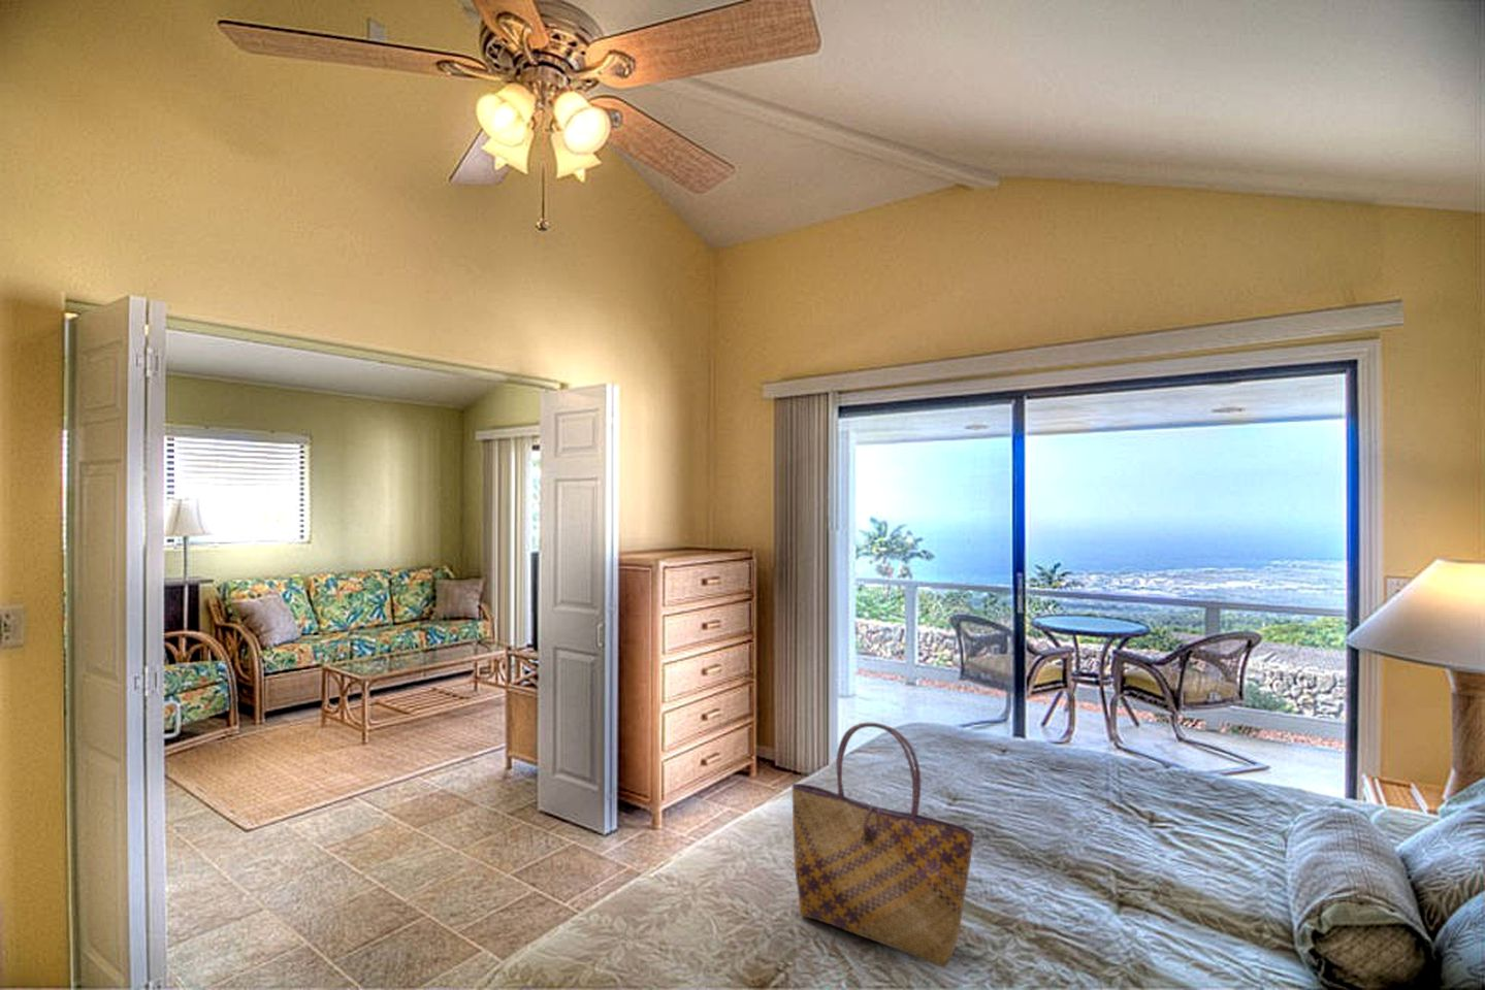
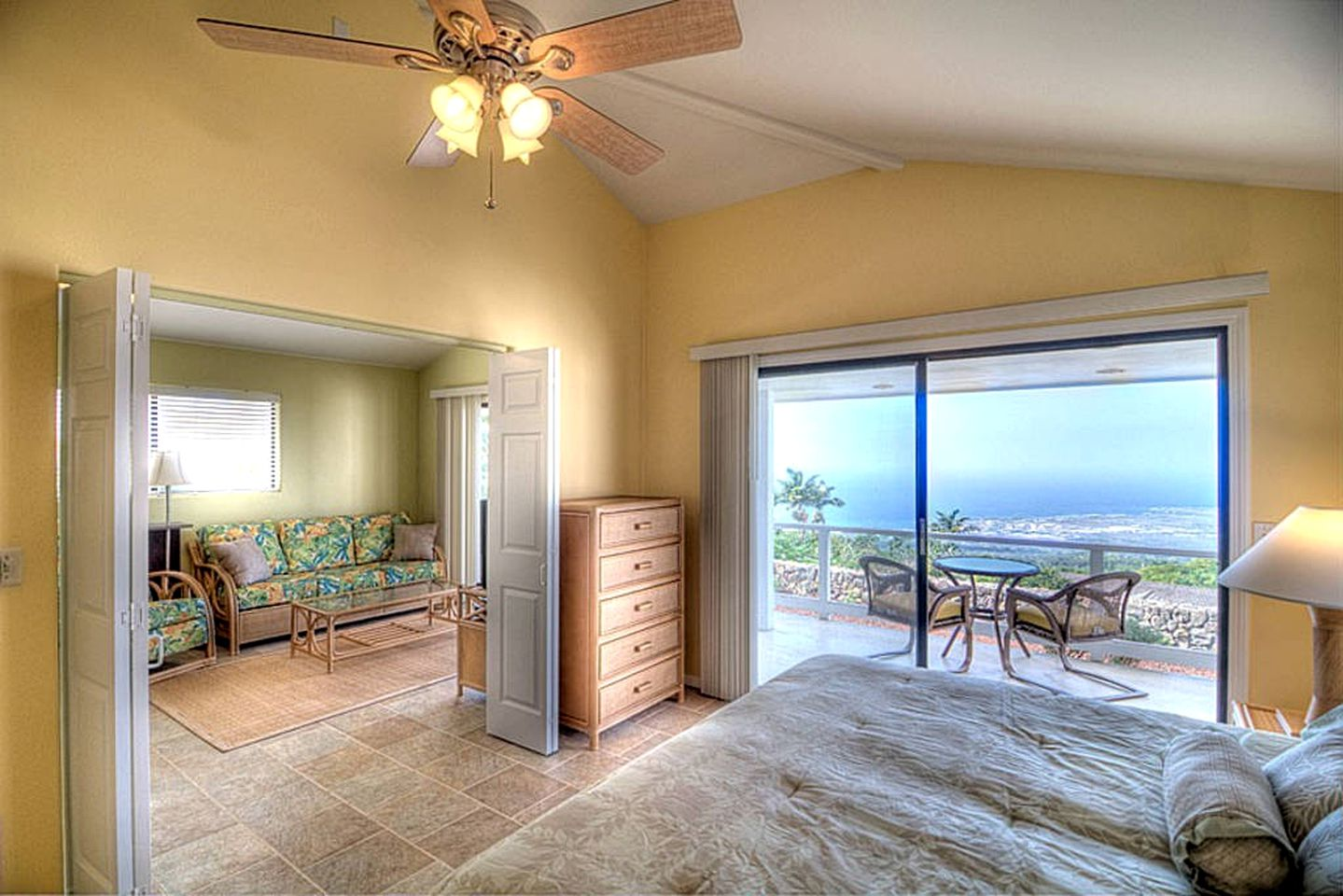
- tote bag [791,720,975,968]
